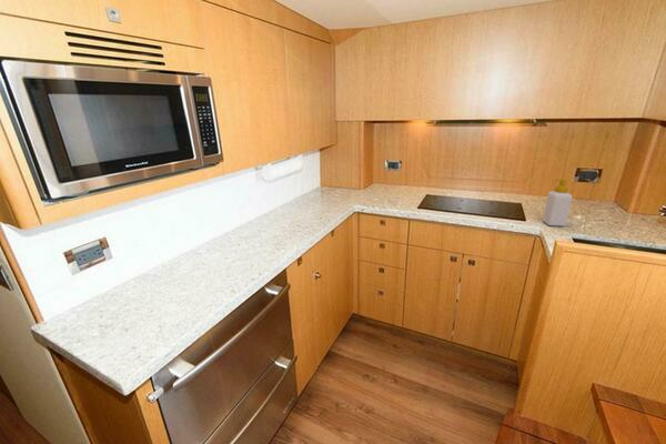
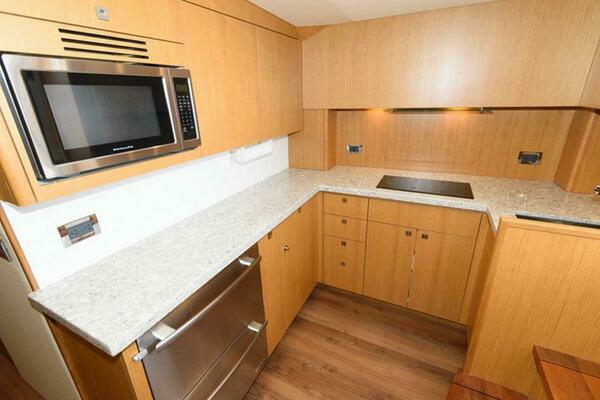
- soap bottle [542,178,574,228]
